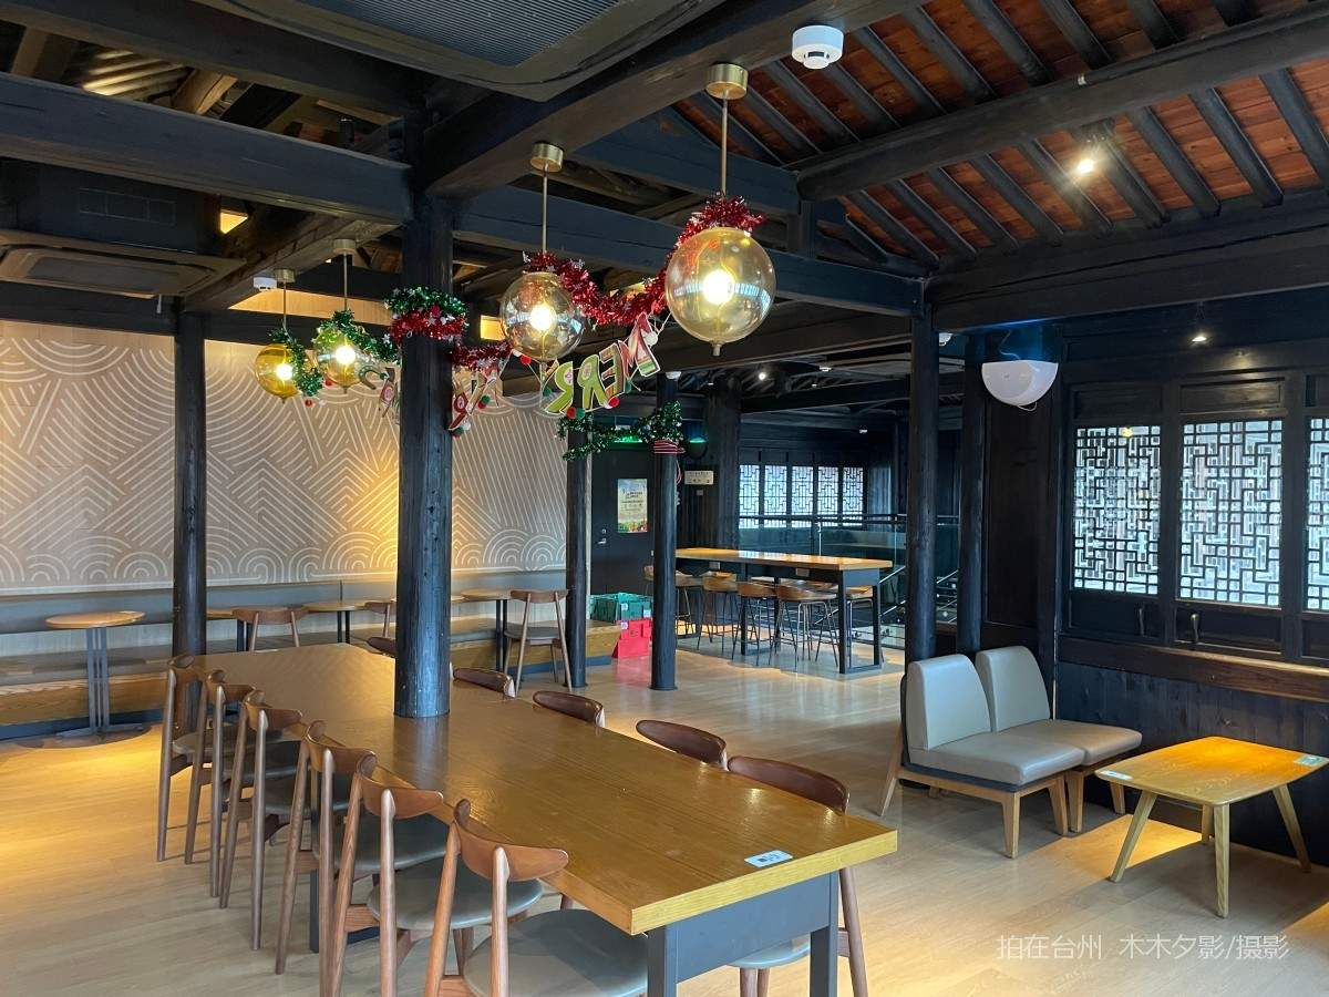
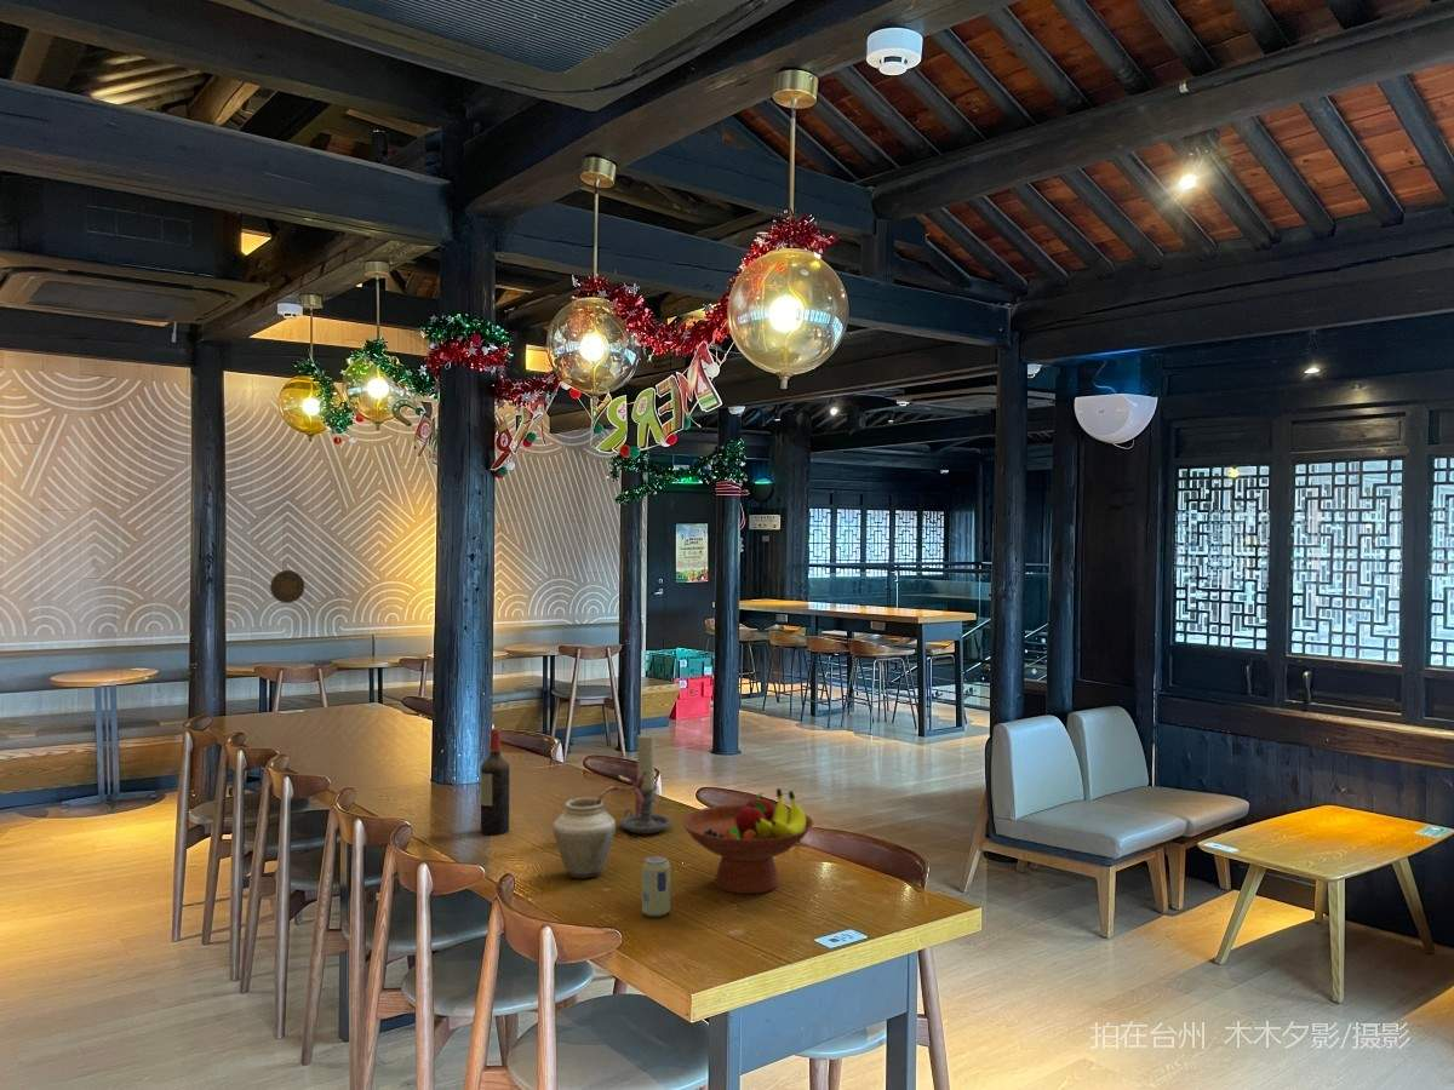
+ wine bottle [480,727,510,837]
+ beverage can [641,855,671,918]
+ candle holder [619,733,672,836]
+ fruit bowl [680,787,814,895]
+ vase [551,771,647,879]
+ decorative plate [269,569,305,604]
